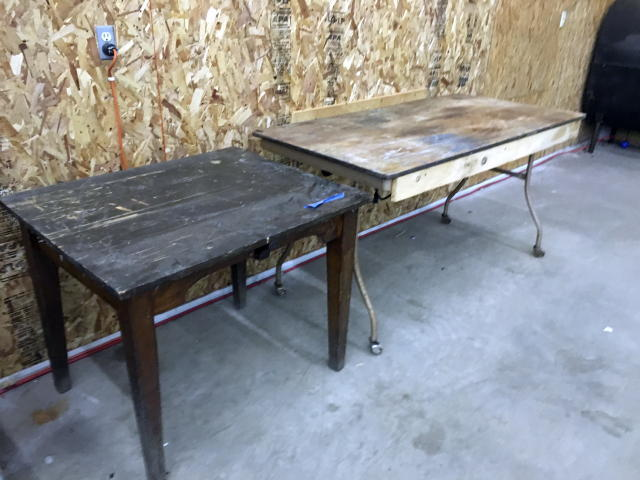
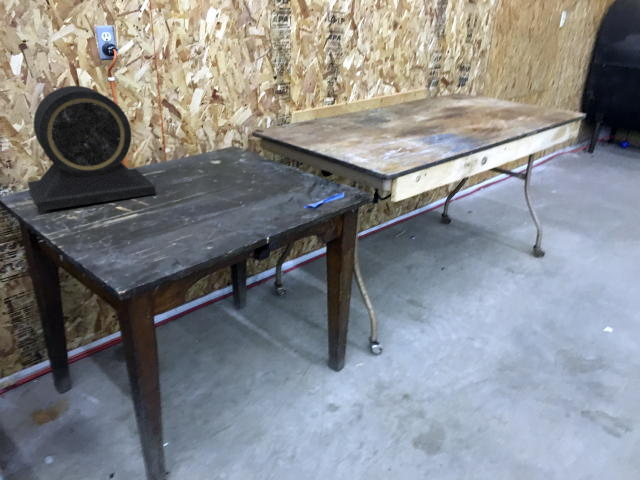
+ speaker [27,85,157,212]
